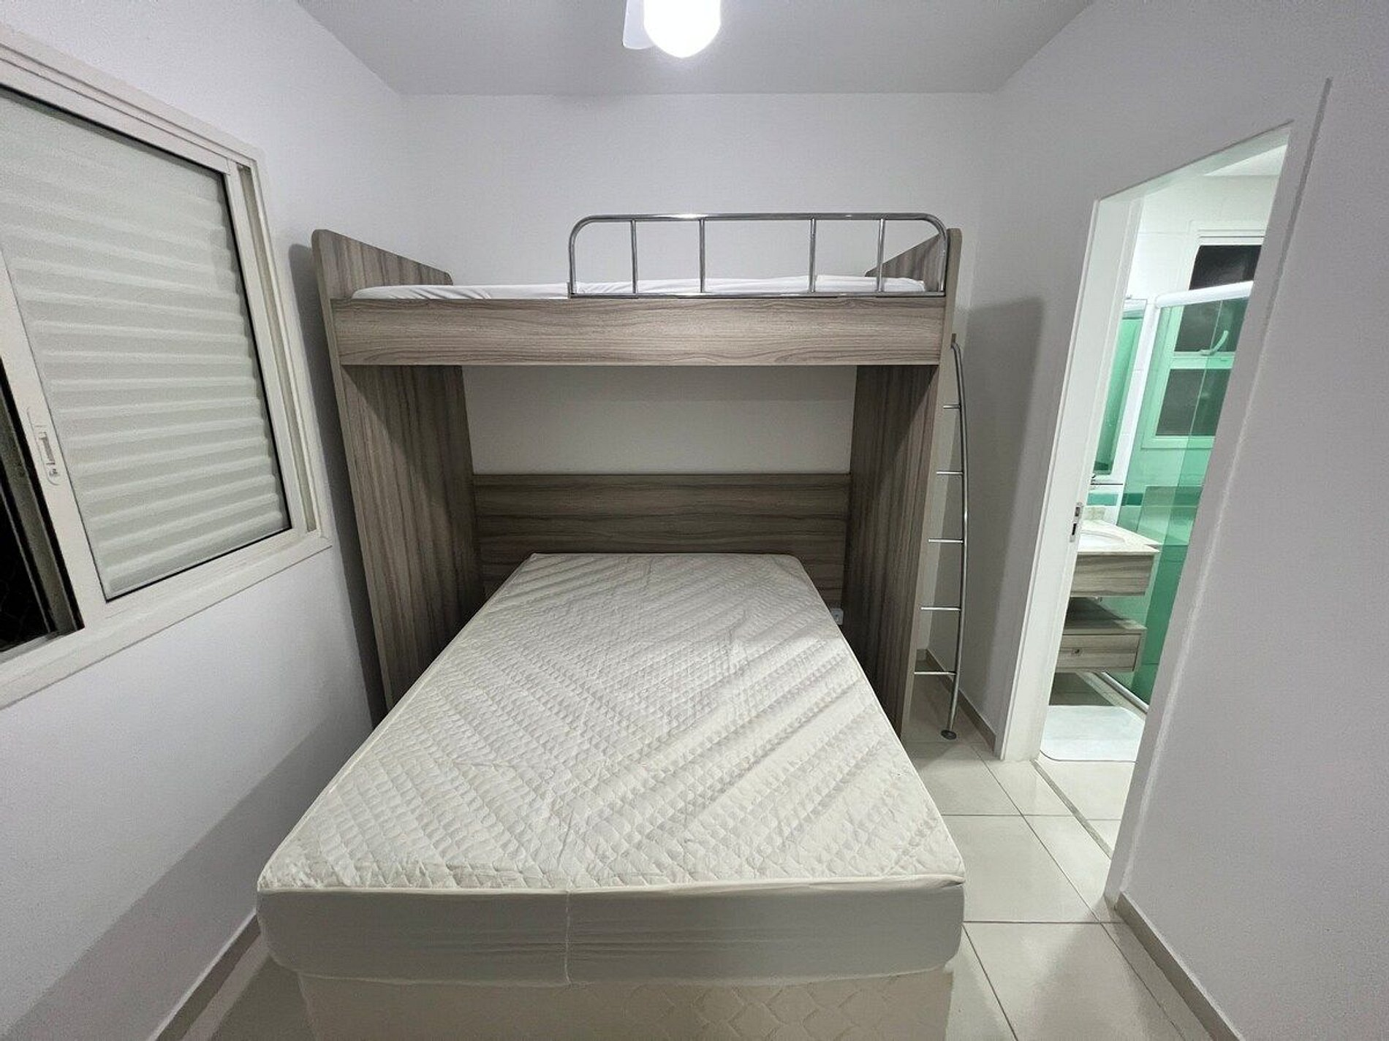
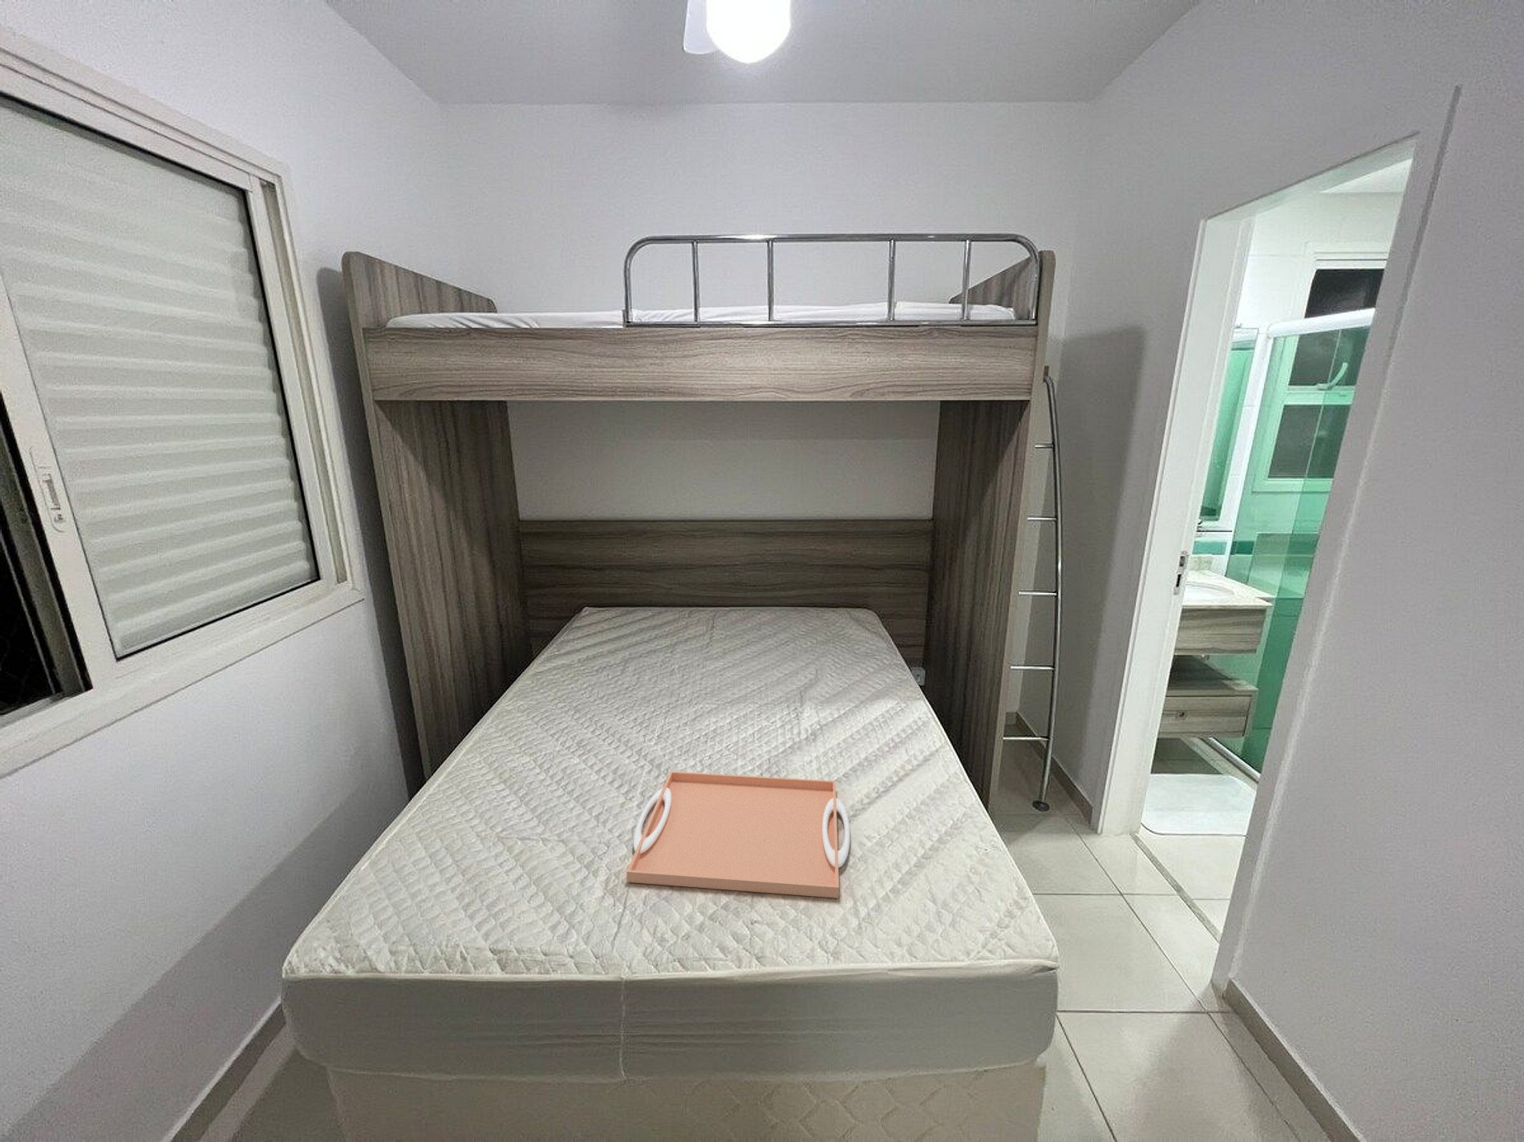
+ serving tray [625,770,851,900]
